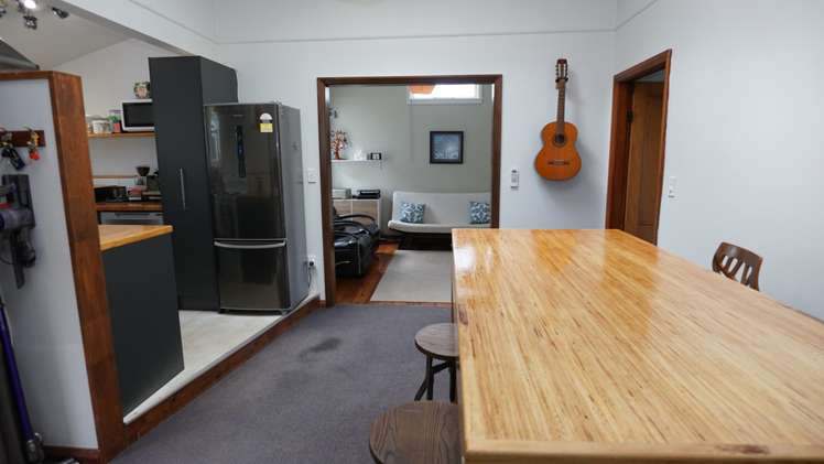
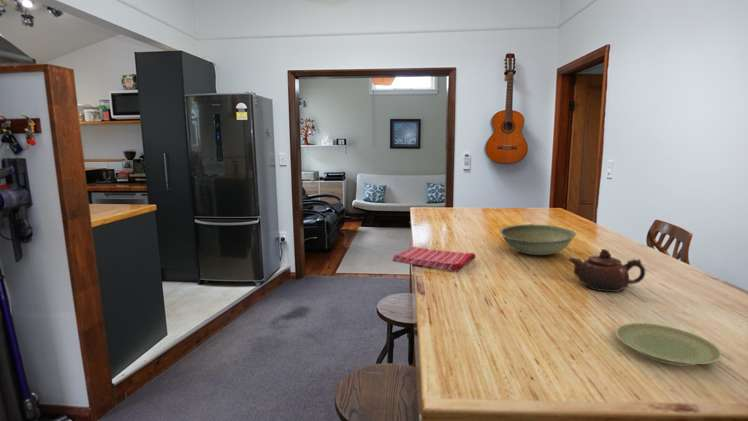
+ bowl [499,223,577,256]
+ plate [615,322,723,367]
+ dish towel [391,246,477,273]
+ teapot [568,248,646,293]
